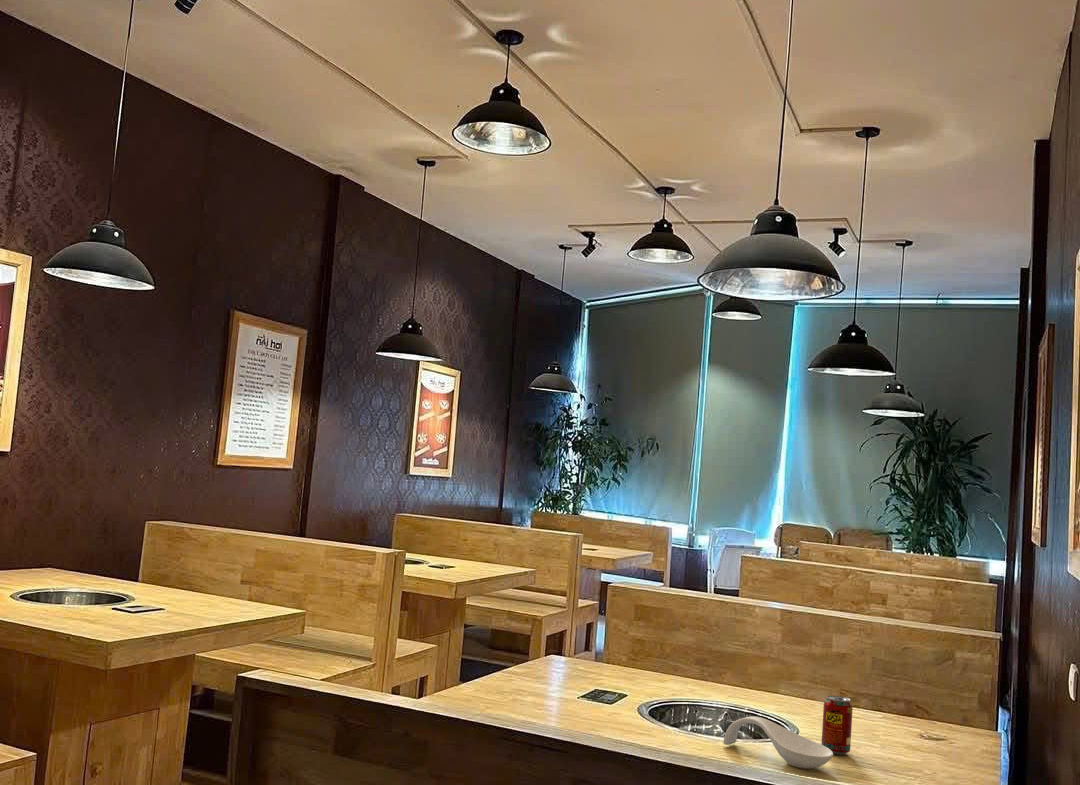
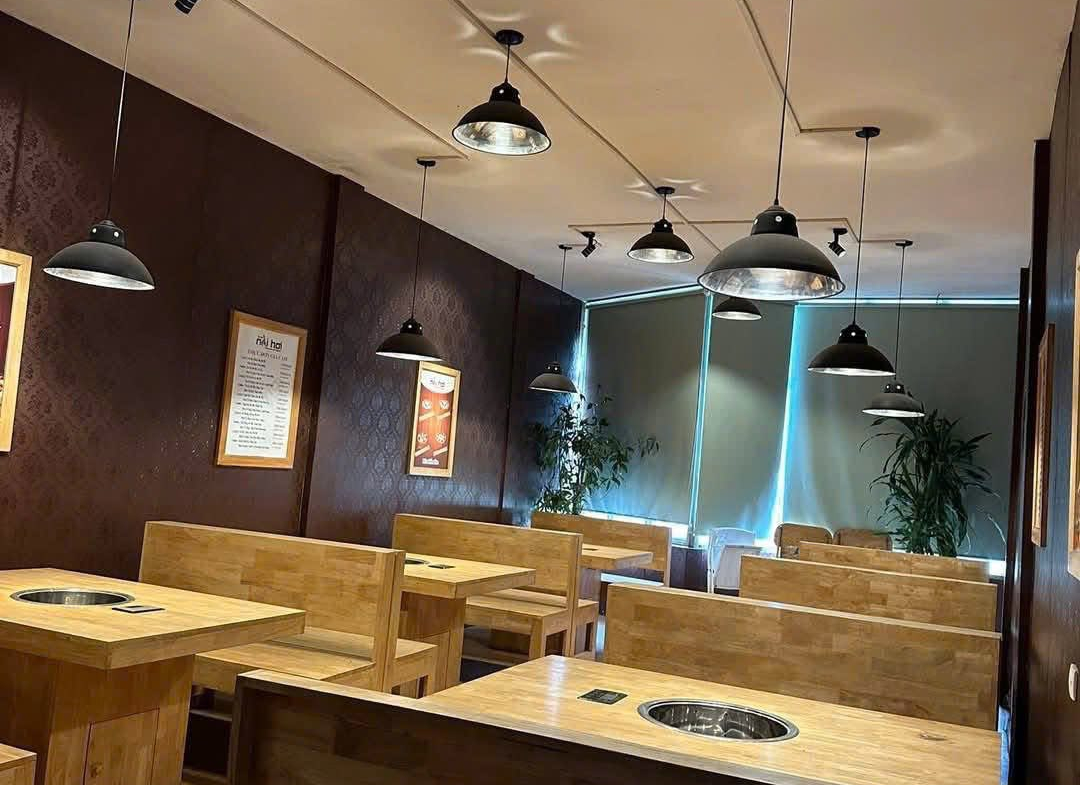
- beverage can [820,694,854,756]
- spoon rest [722,716,834,769]
